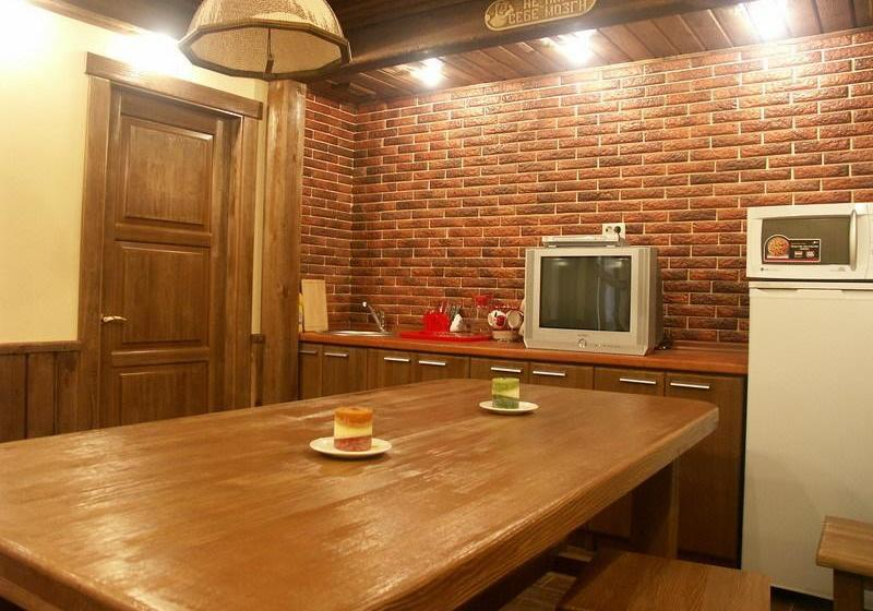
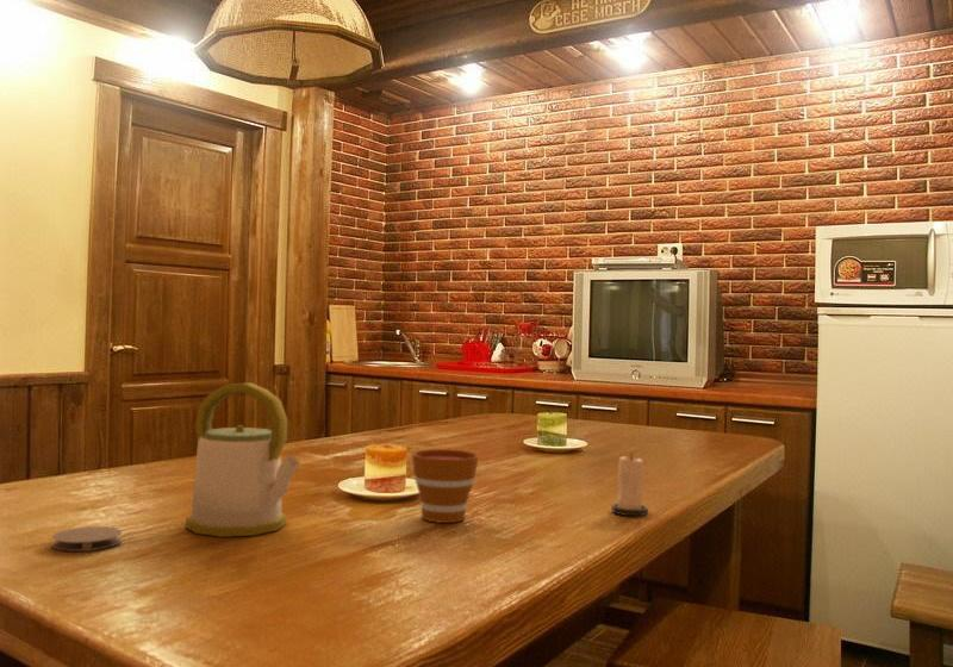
+ coaster [51,525,123,553]
+ kettle [185,381,301,538]
+ candle [610,451,649,517]
+ cup [411,448,480,524]
